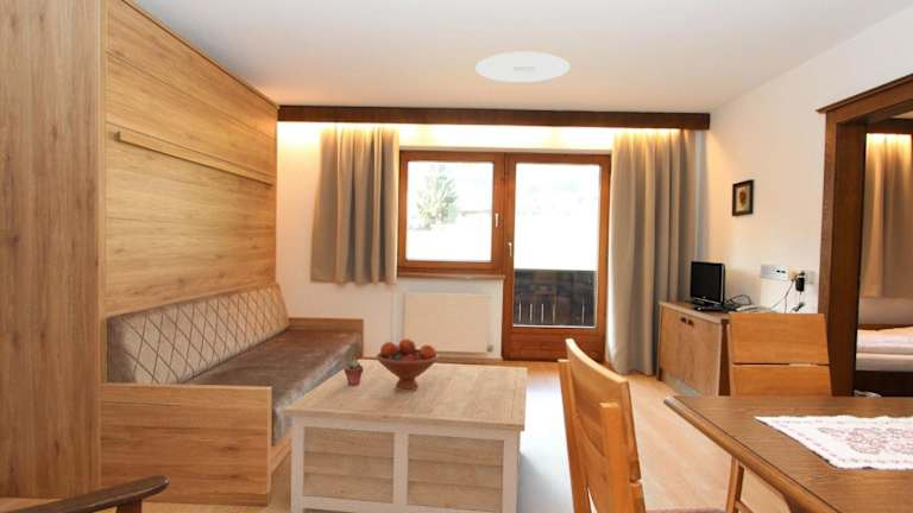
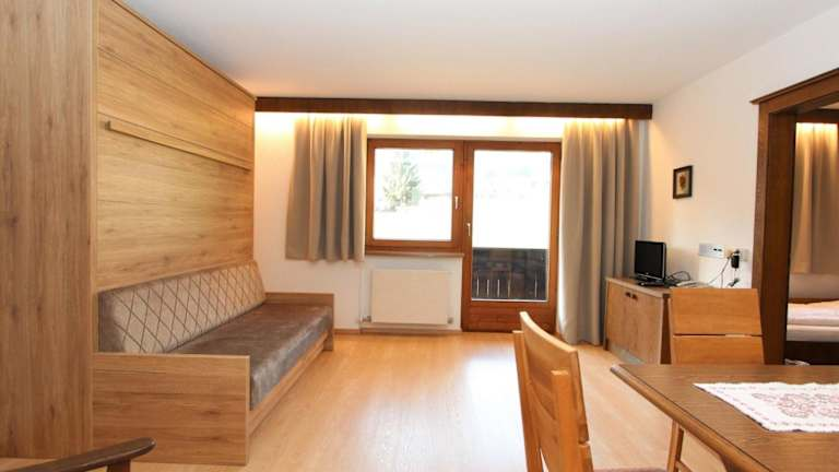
- potted succulent [342,360,363,386]
- fruit bowl [374,337,440,391]
- ceiling light [474,51,571,84]
- coffee table [282,359,529,513]
